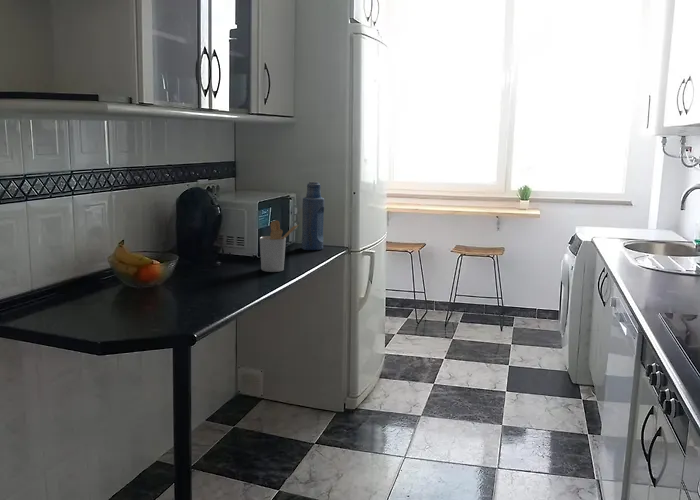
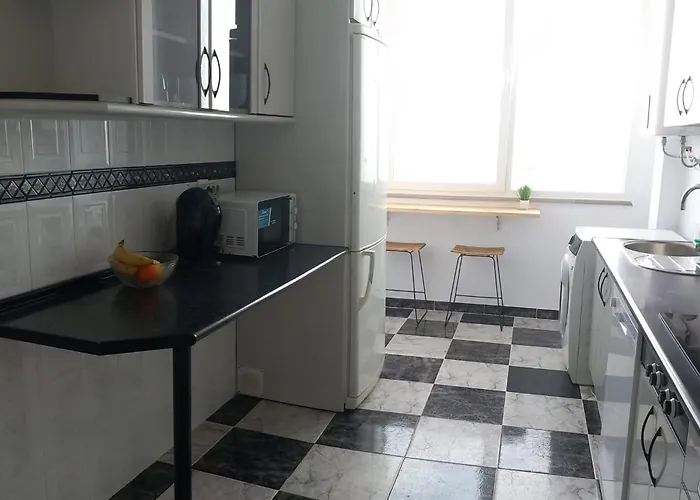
- bottle [301,181,325,251]
- utensil holder [259,219,300,273]
